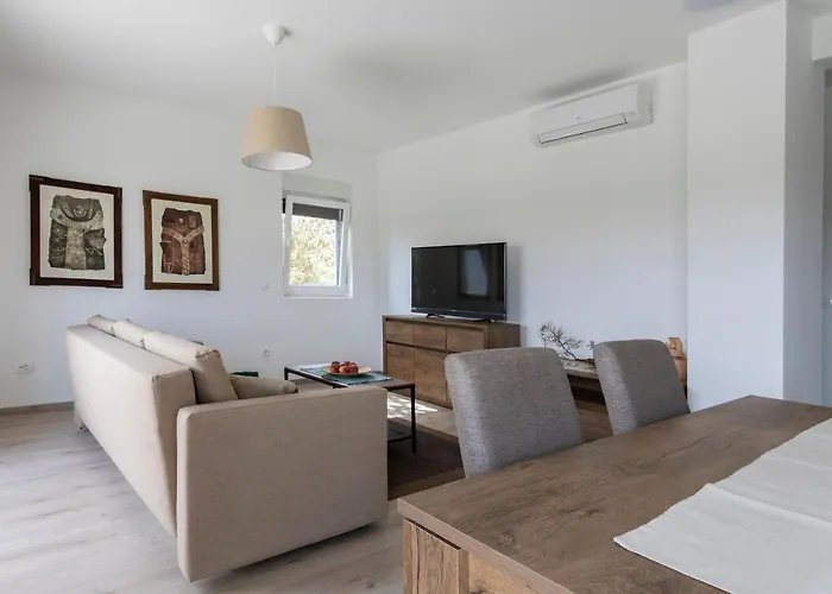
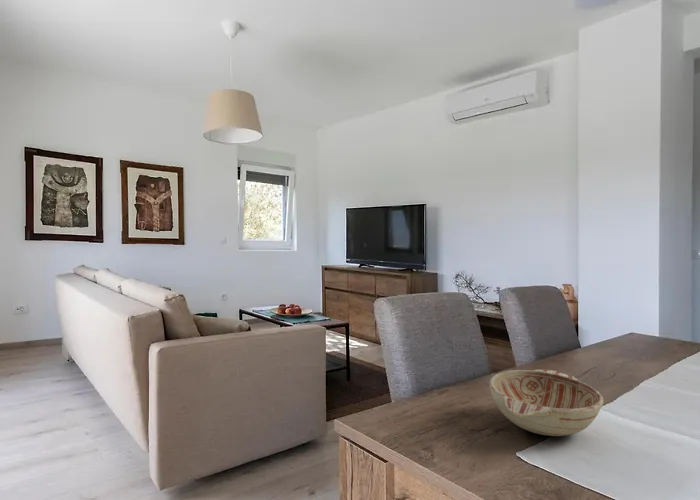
+ decorative bowl [489,369,604,437]
